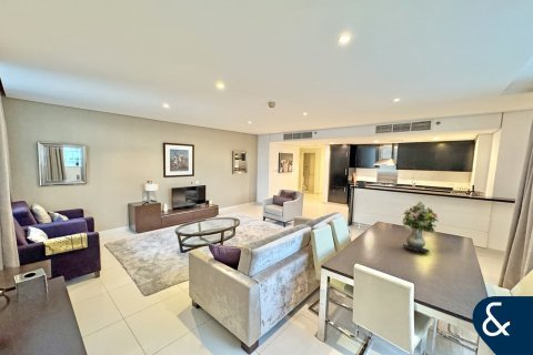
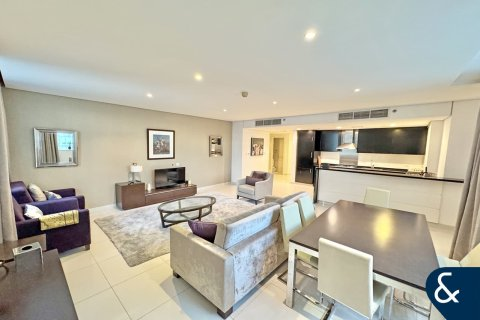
- bouquet [402,201,440,254]
